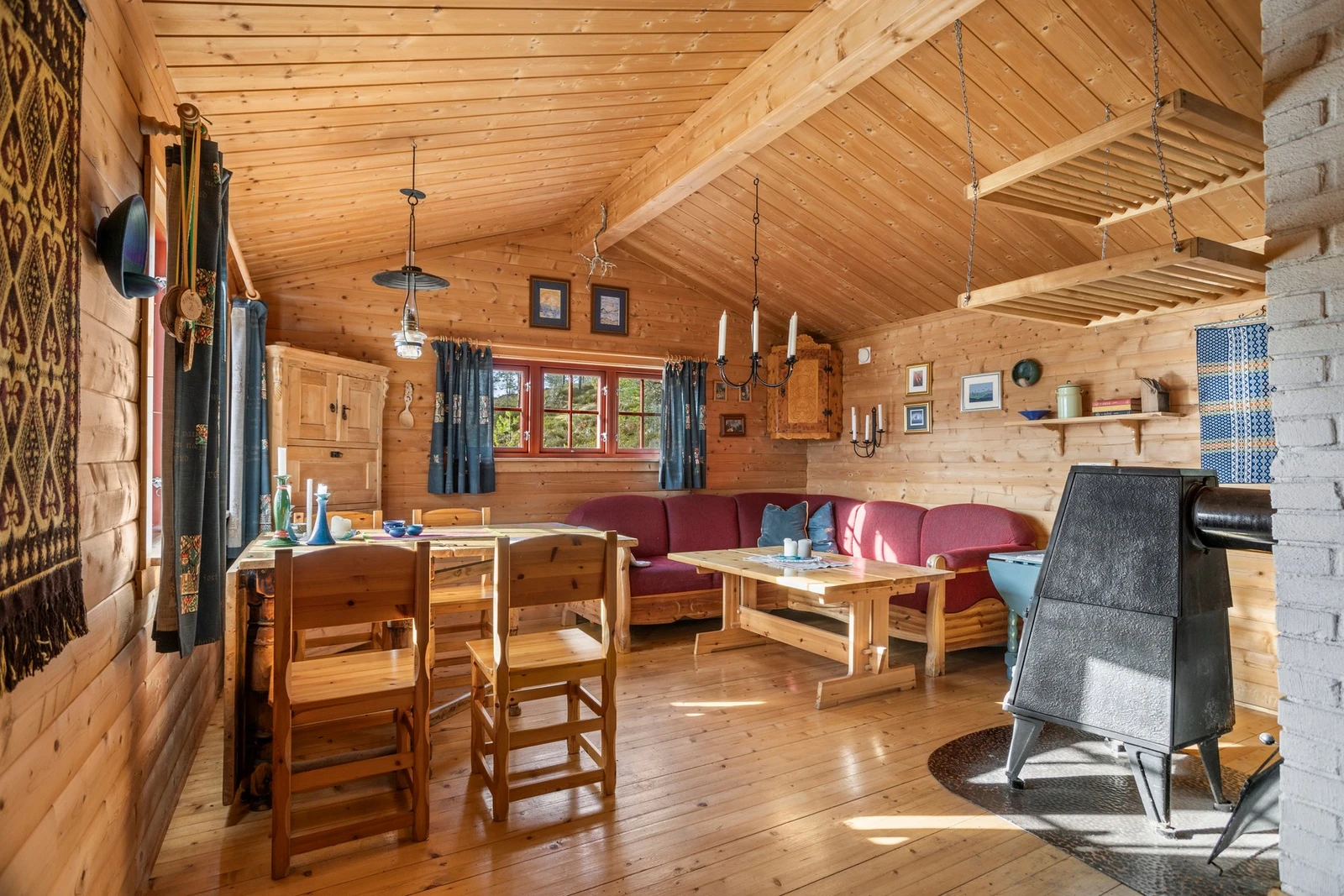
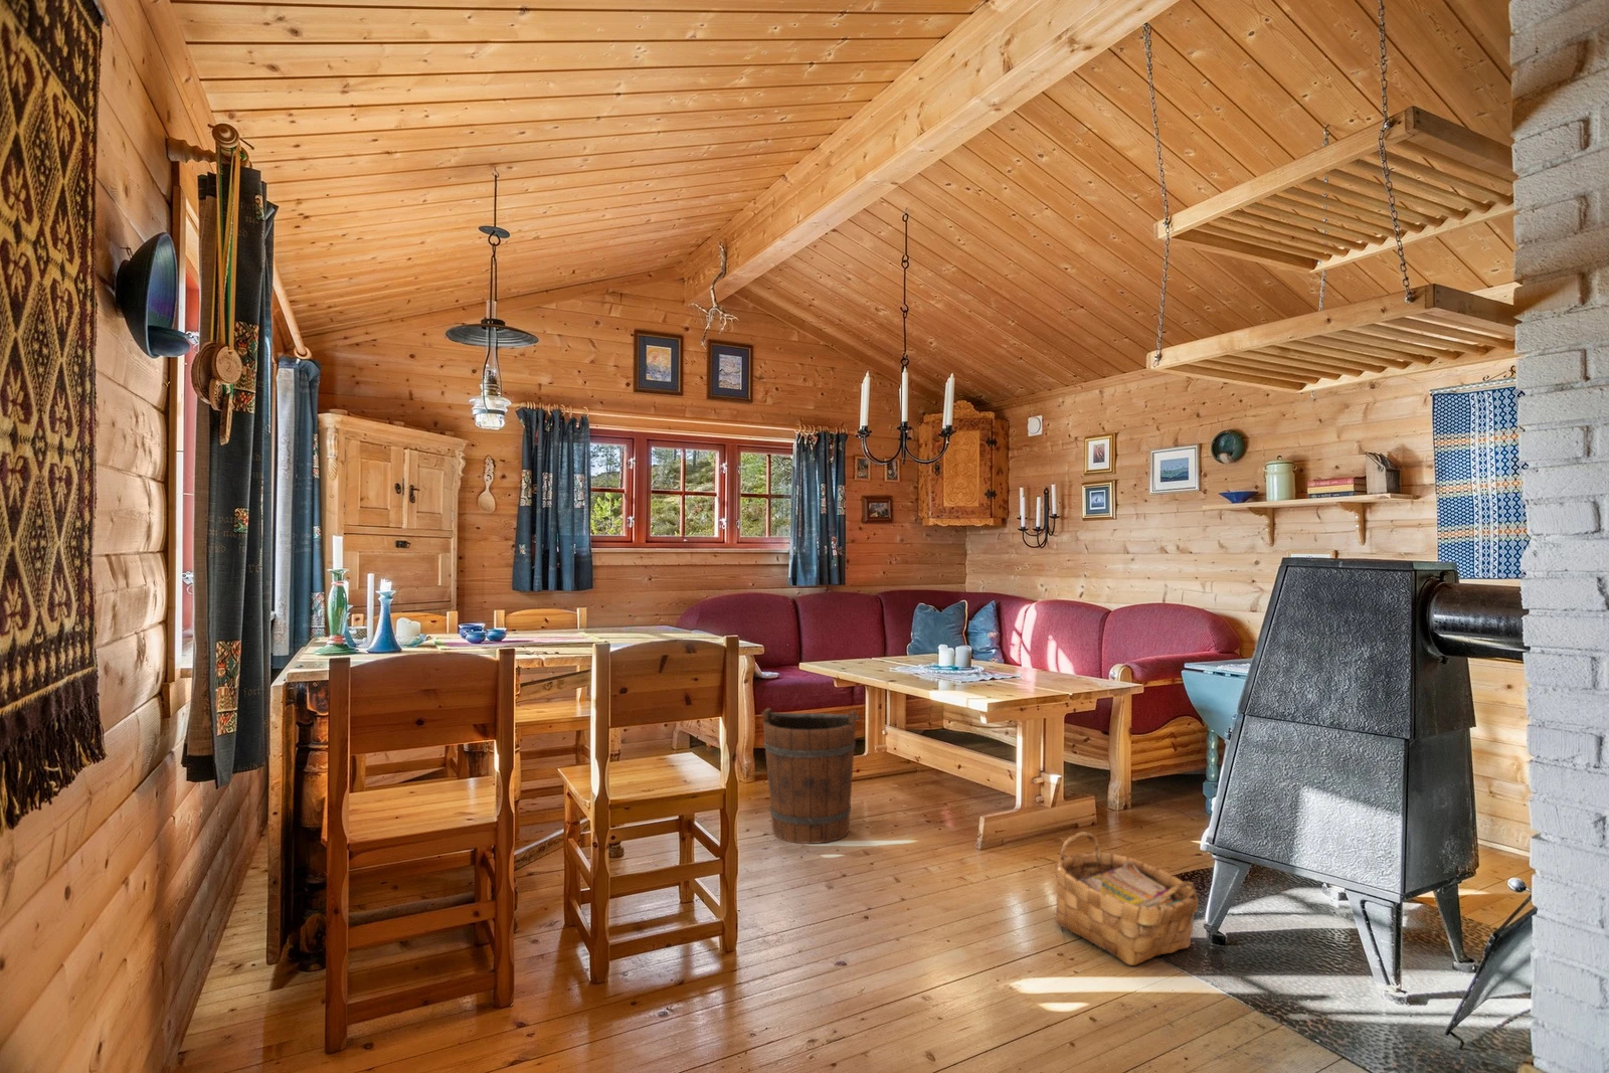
+ woven basket [1054,831,1198,966]
+ wooden bucket [760,707,860,844]
